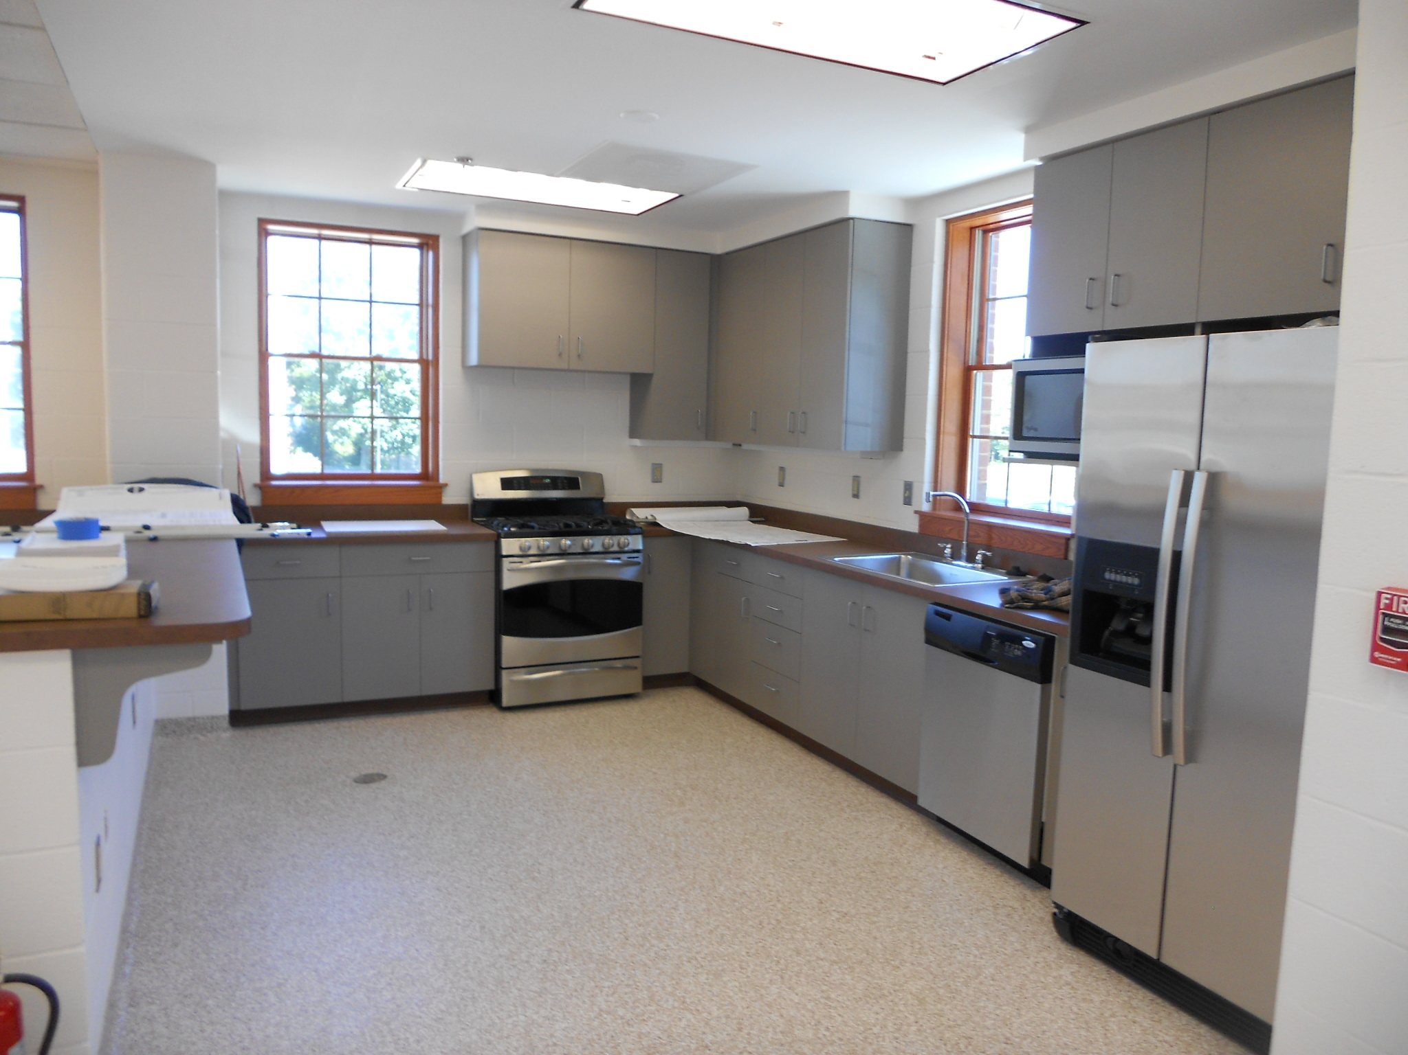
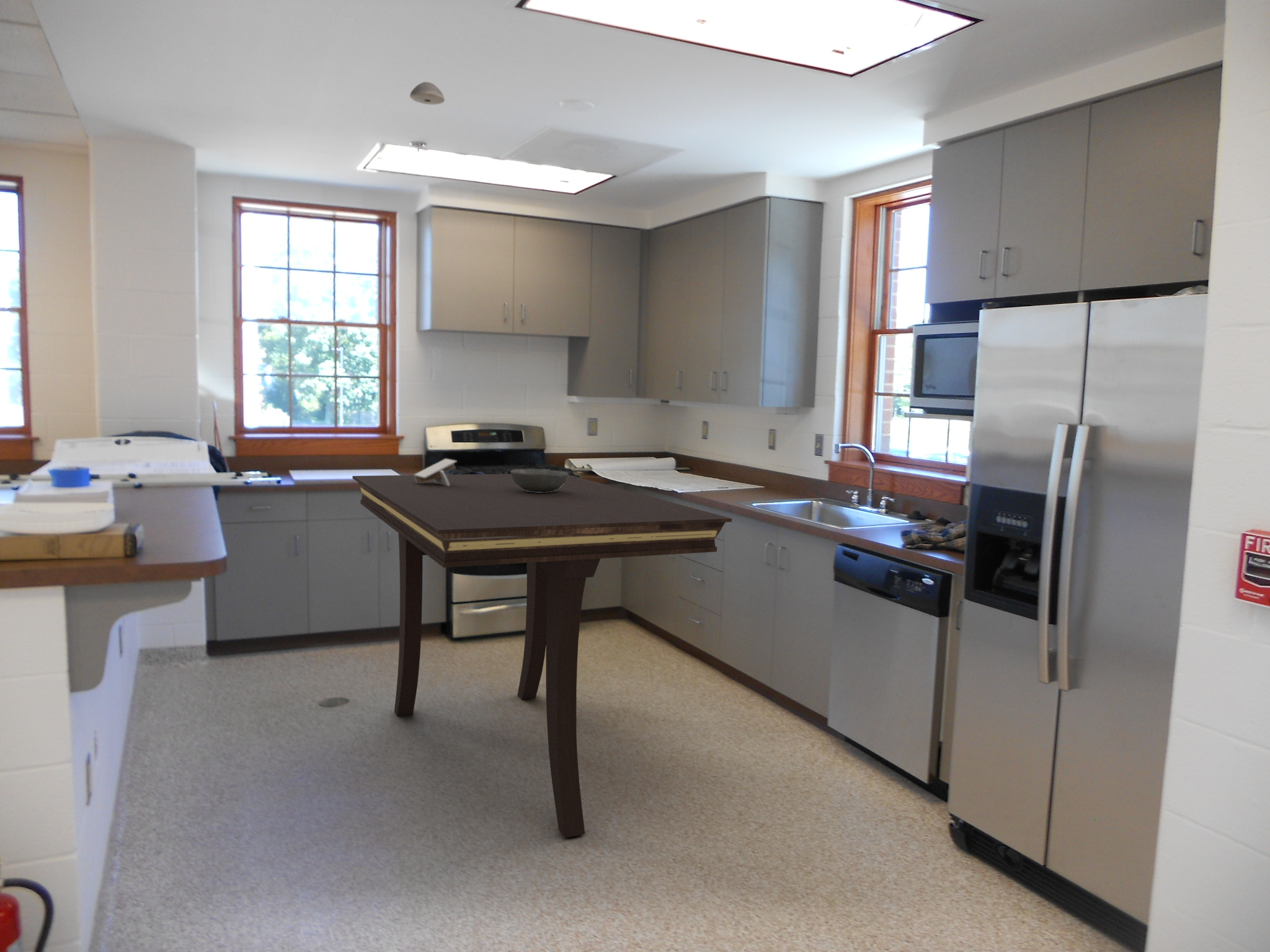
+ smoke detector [409,81,445,105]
+ bowl [510,468,569,493]
+ dining table [352,474,732,839]
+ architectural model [414,458,458,486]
